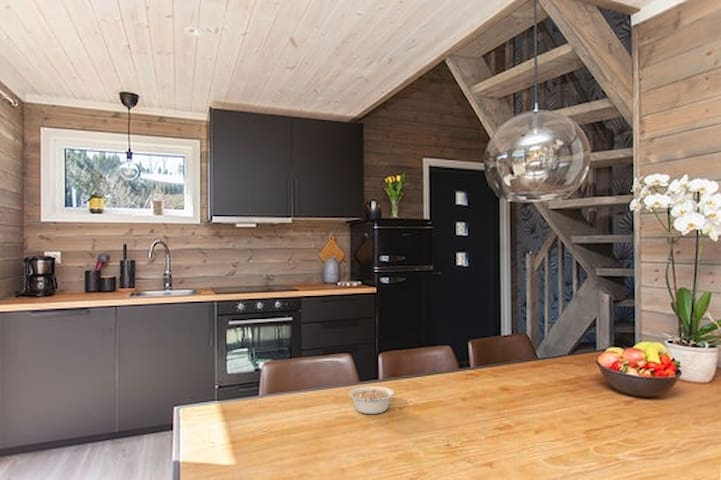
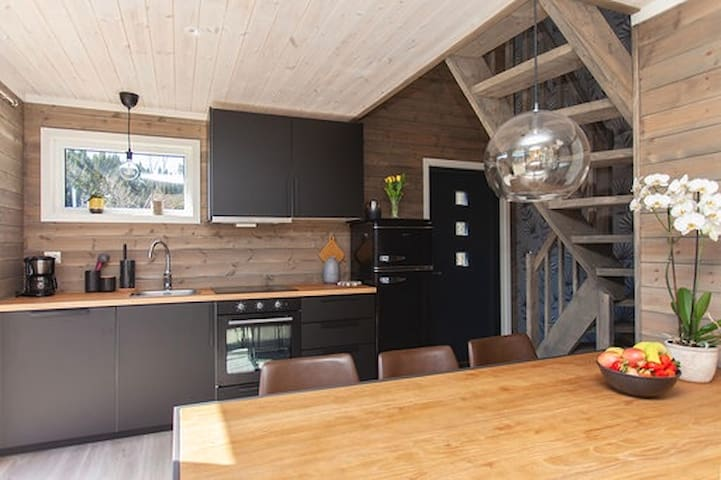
- legume [348,385,403,415]
